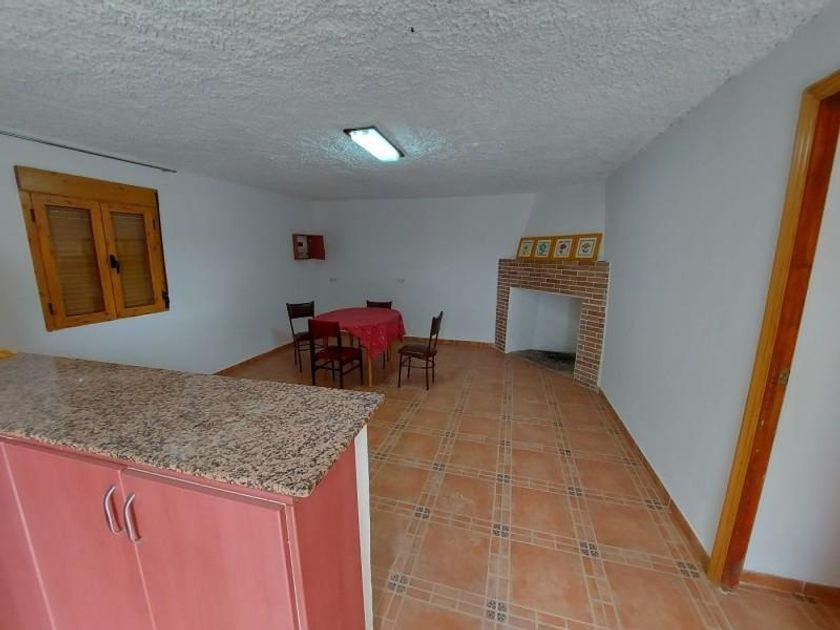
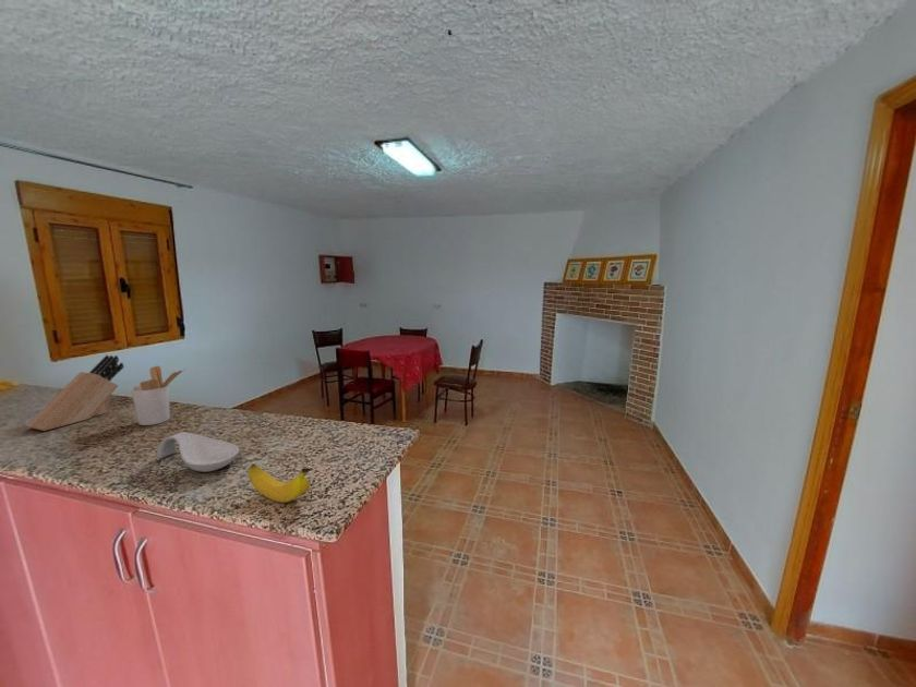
+ banana [248,463,312,504]
+ utensil holder [130,365,186,426]
+ knife block [25,354,125,432]
+ spoon rest [156,431,240,473]
